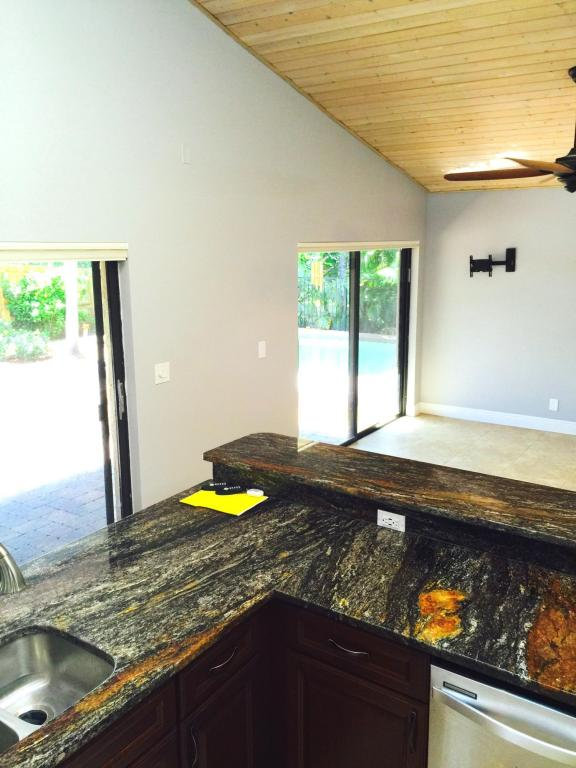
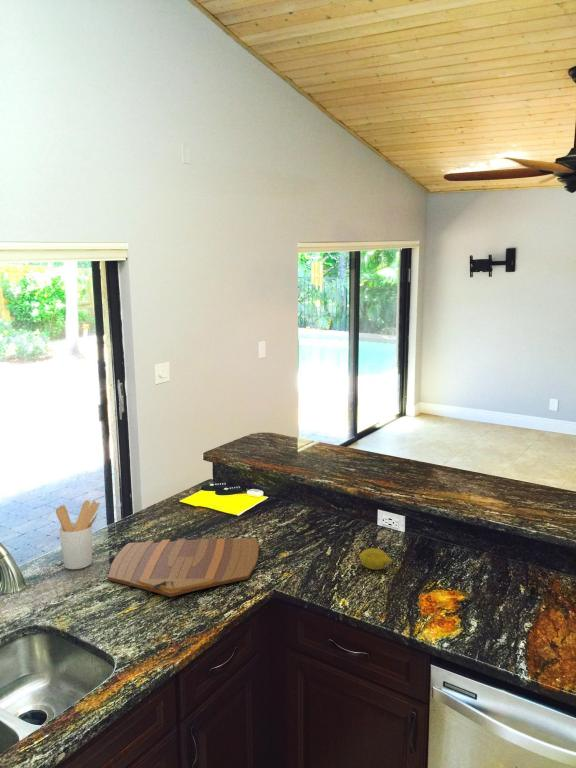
+ fruit [358,547,393,570]
+ utensil holder [55,499,101,570]
+ cutting board [107,538,259,598]
